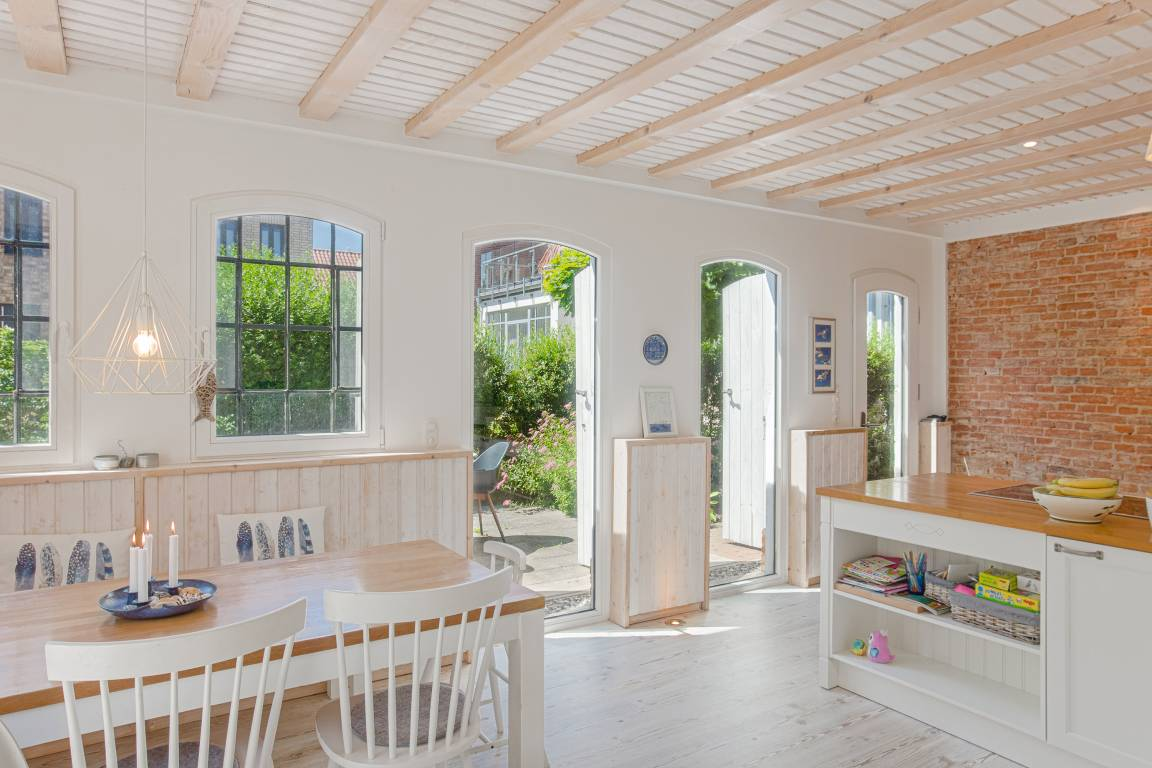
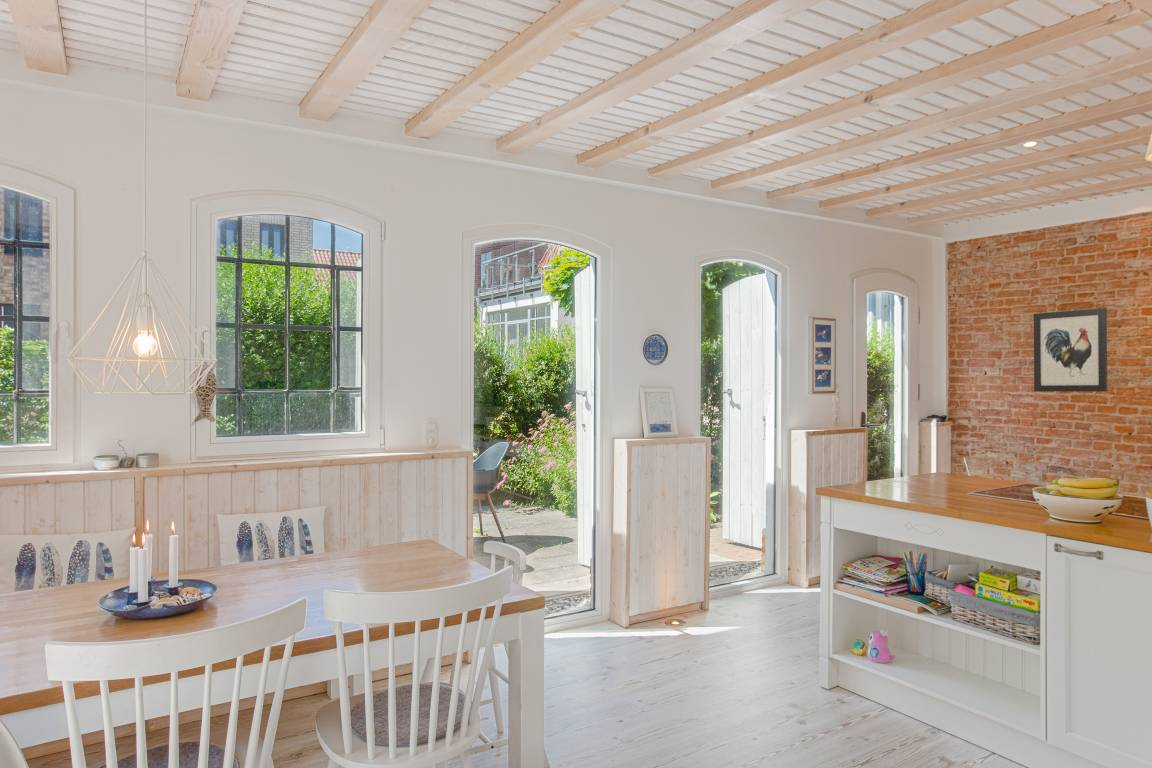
+ wall art [1033,307,1108,392]
